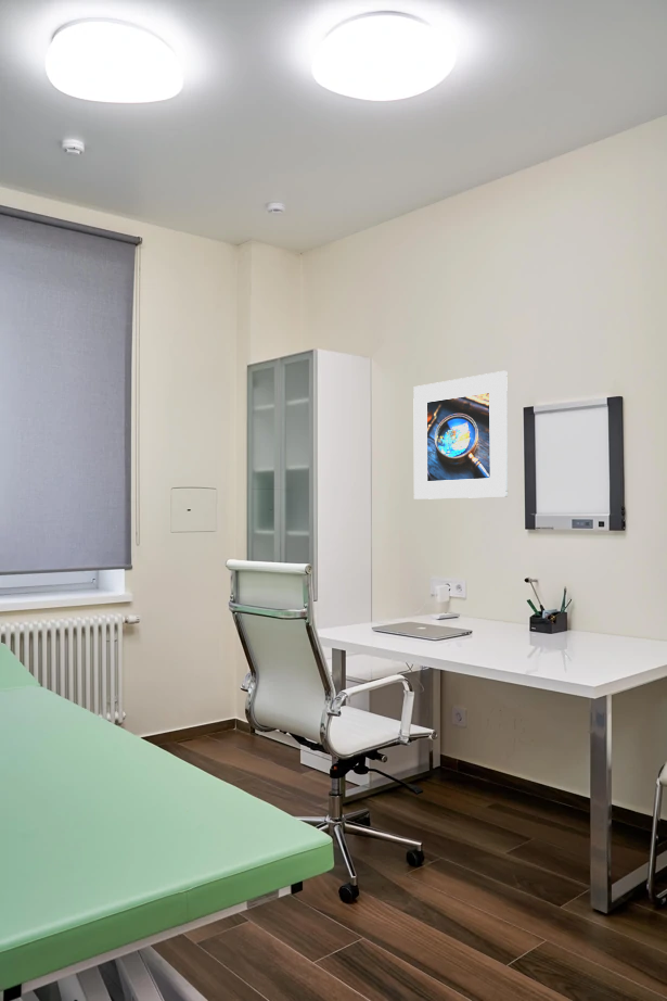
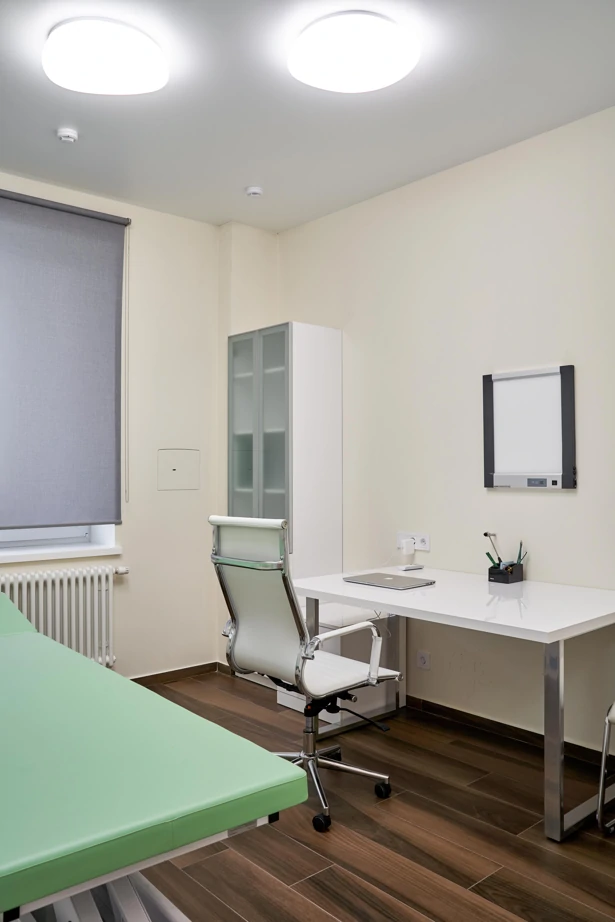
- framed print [412,370,509,500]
